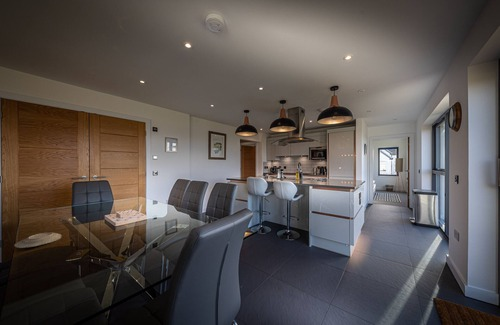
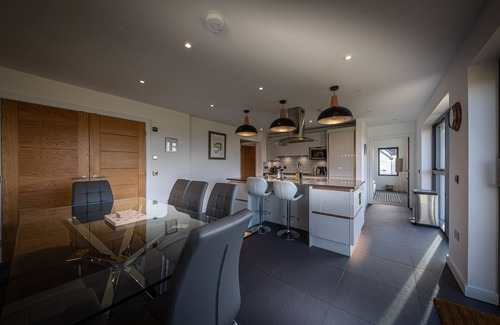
- plate [13,231,62,249]
